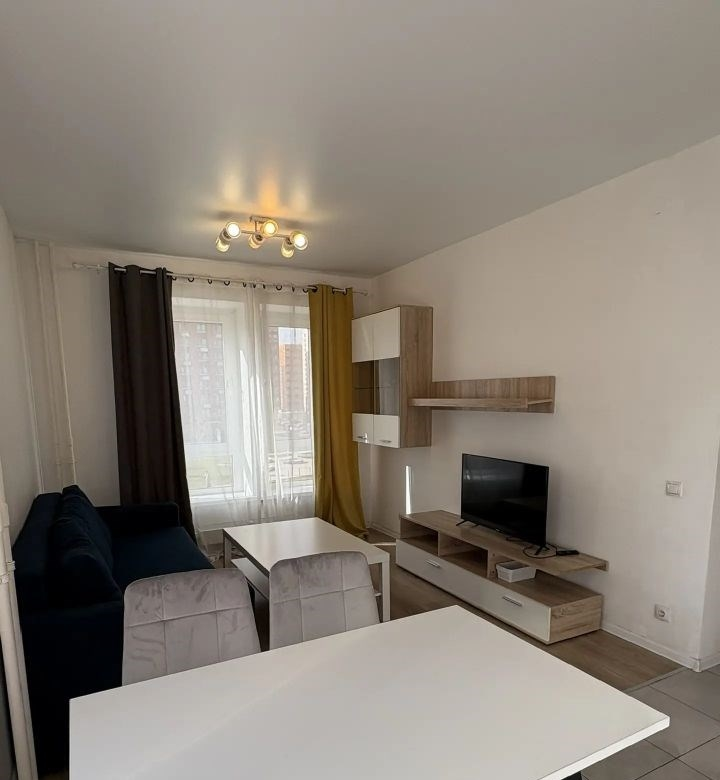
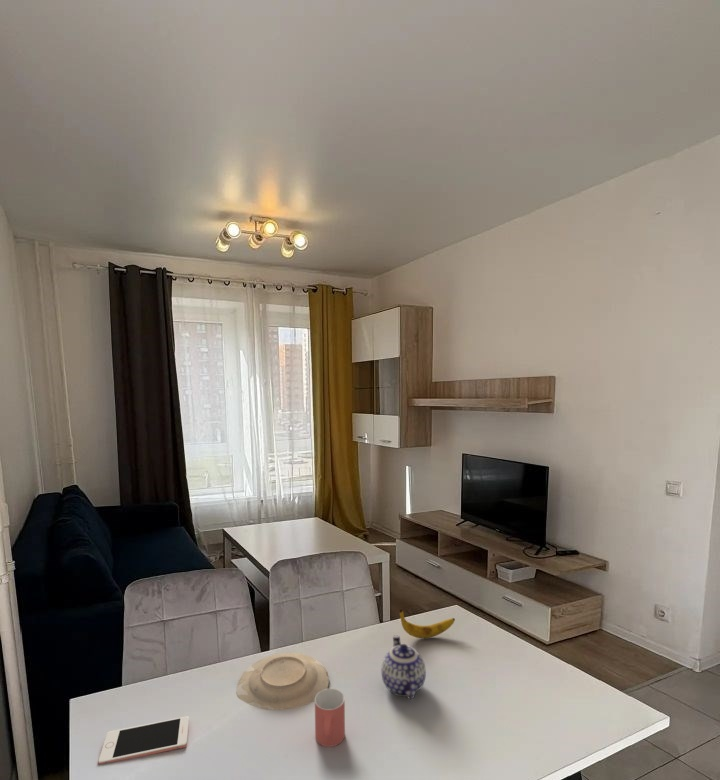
+ cell phone [98,715,190,765]
+ cup [314,688,346,748]
+ banana [399,608,456,639]
+ teapot [380,634,427,700]
+ plate [236,652,330,711]
